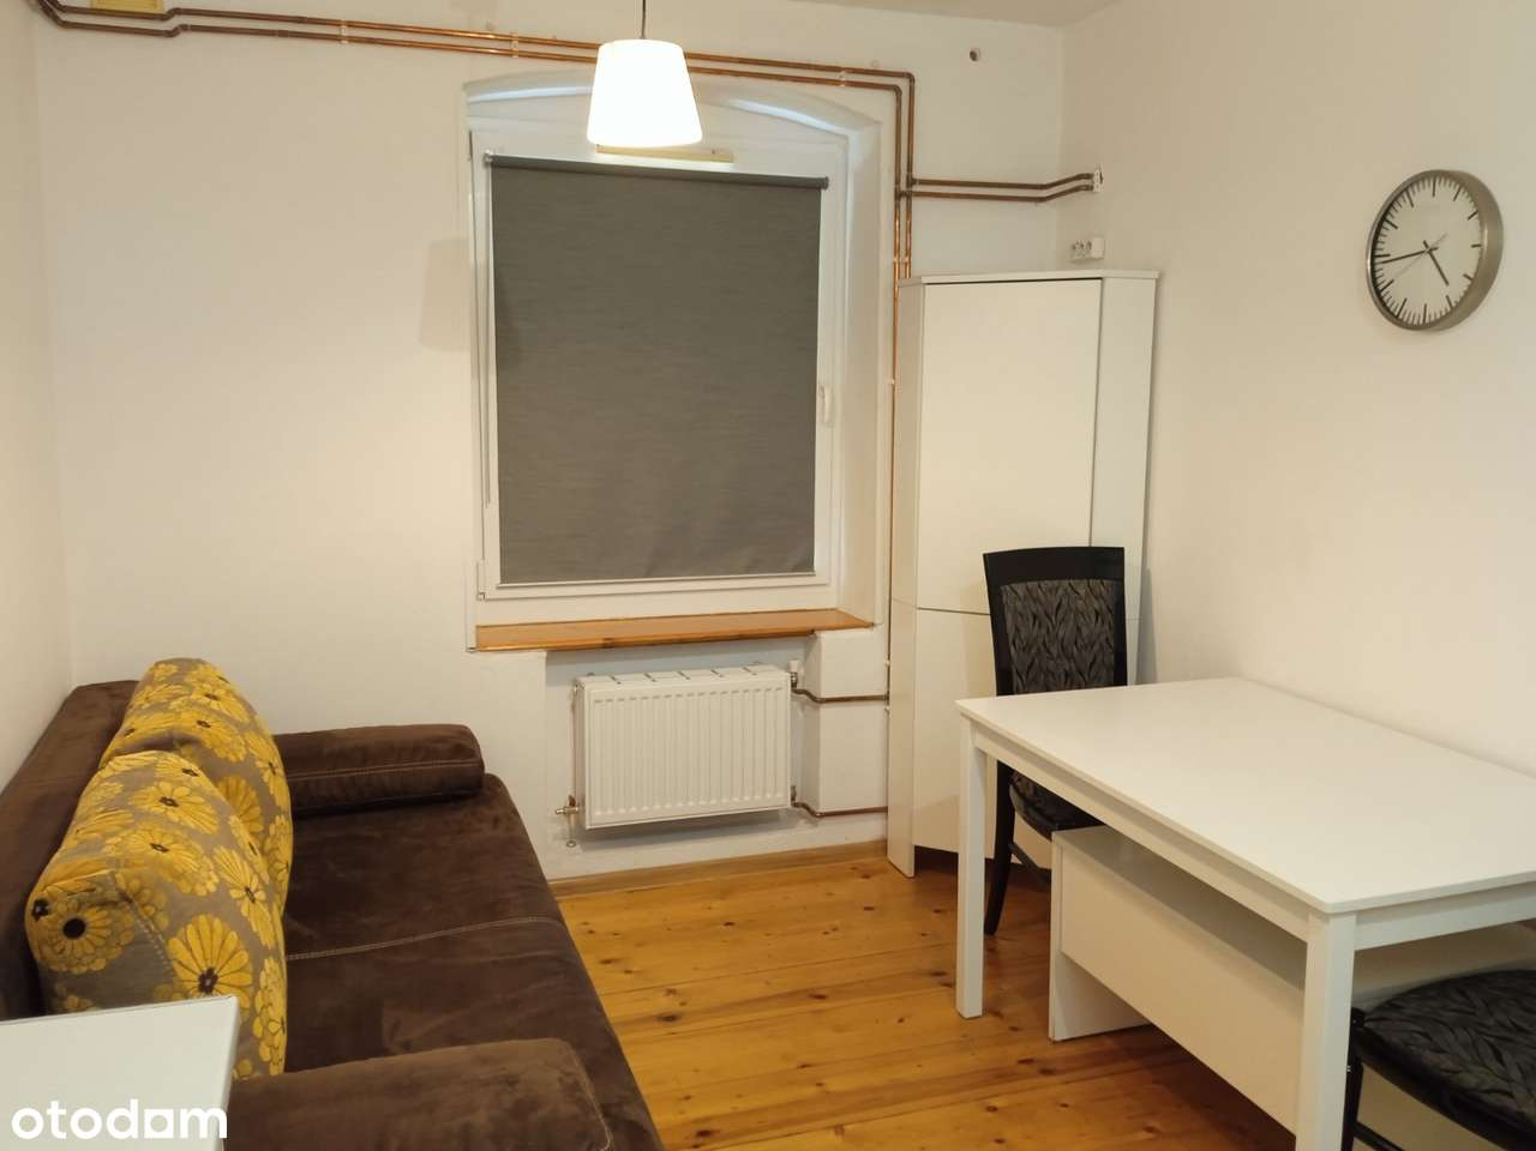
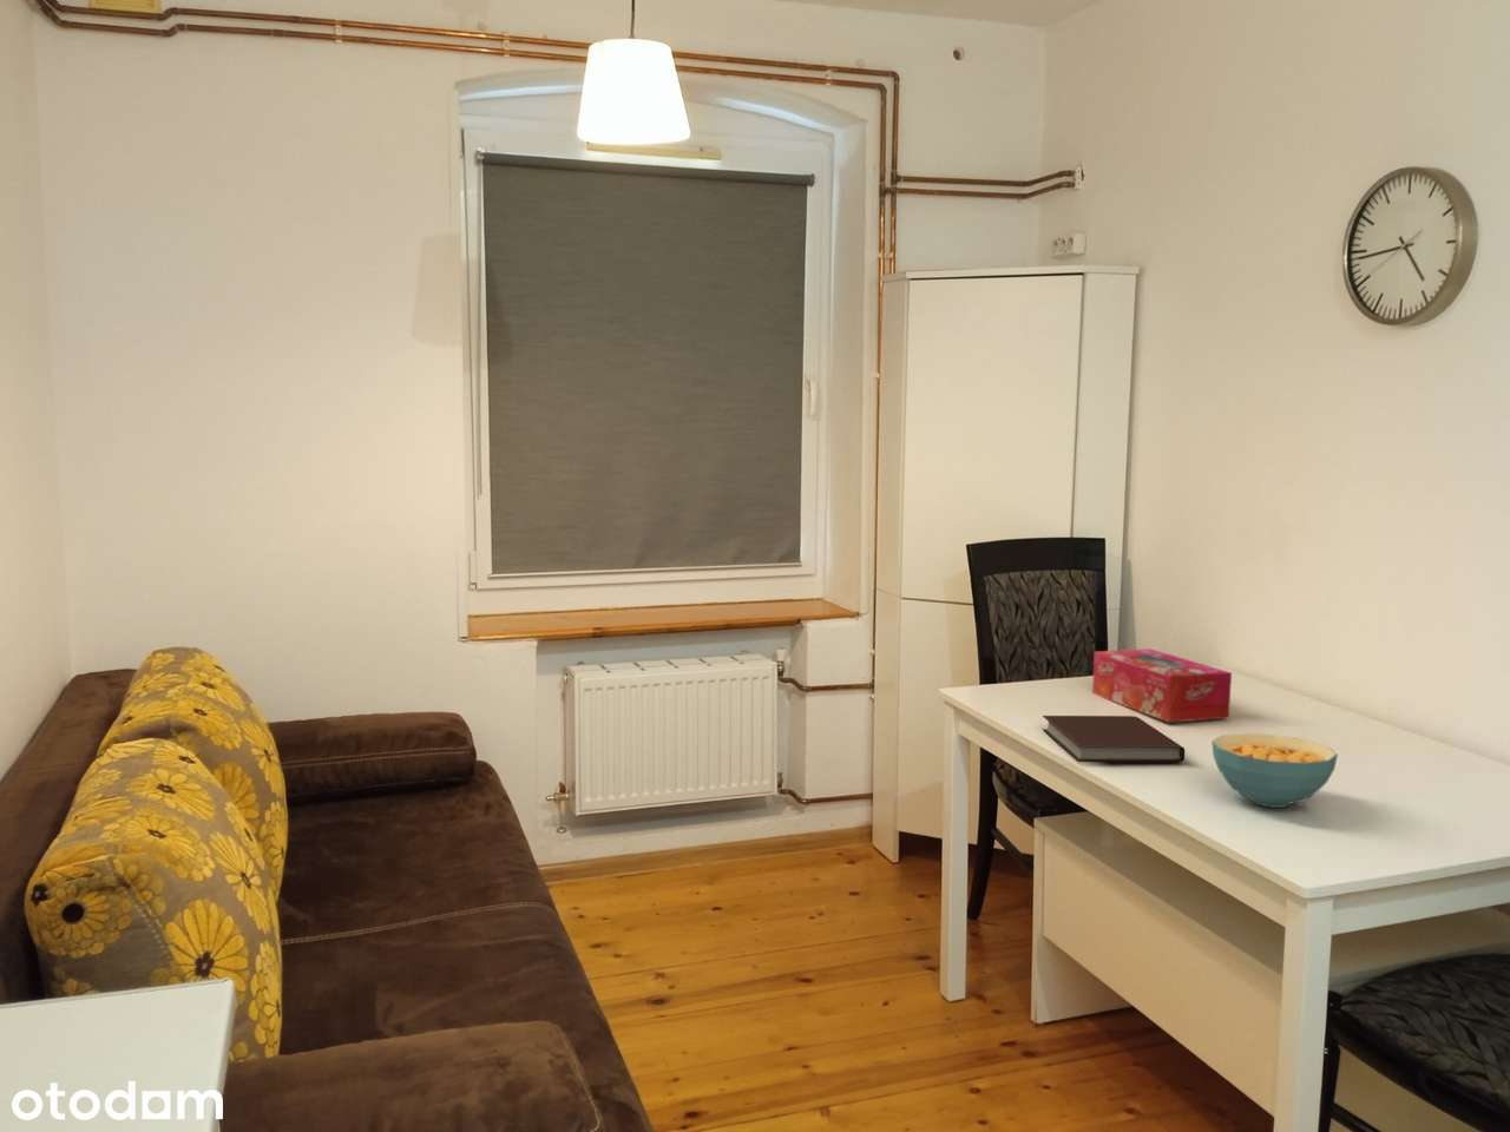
+ notebook [1042,715,1185,763]
+ cereal bowl [1210,732,1339,809]
+ tissue box [1091,647,1233,724]
